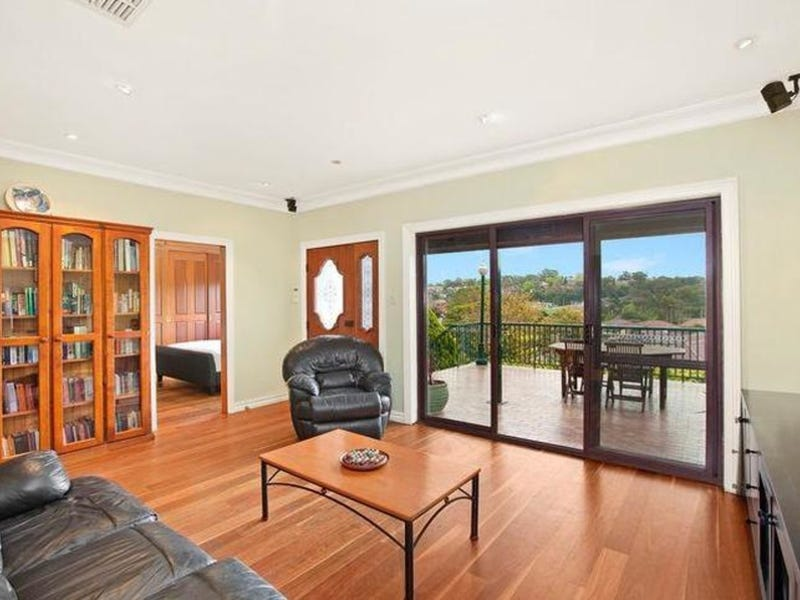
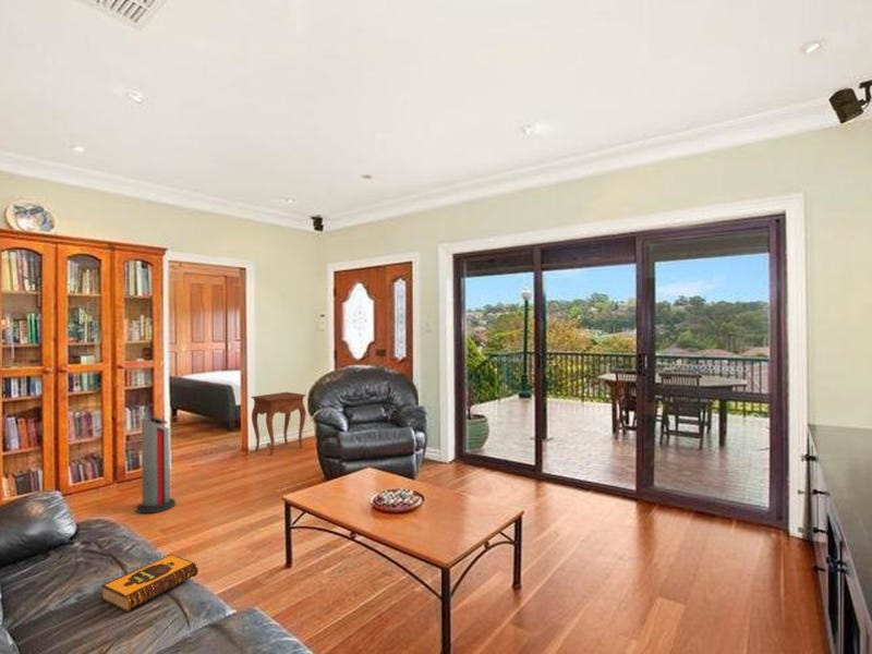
+ air purifier [135,414,177,514]
+ side table [250,391,307,457]
+ hardback book [100,554,199,613]
